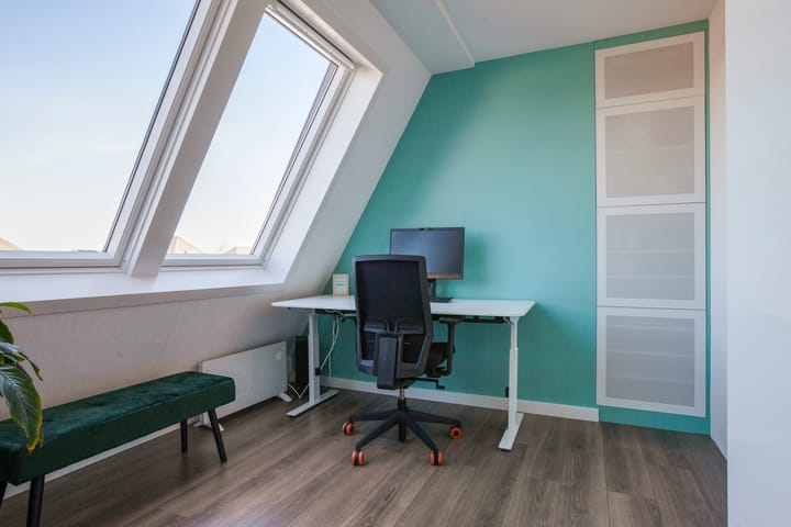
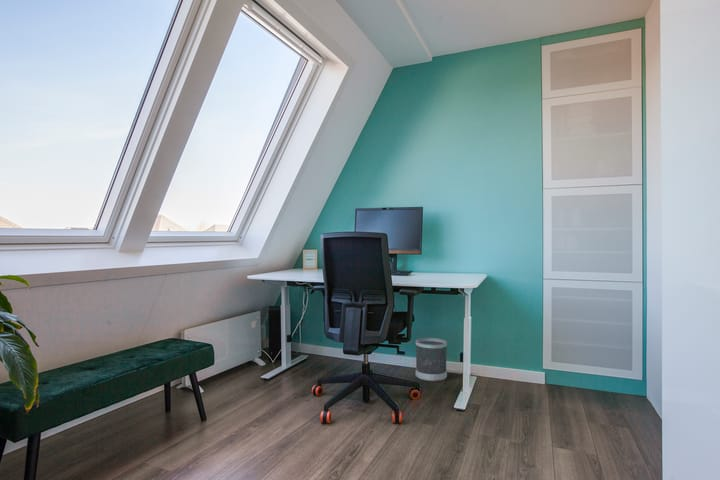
+ wastebasket [415,337,448,383]
